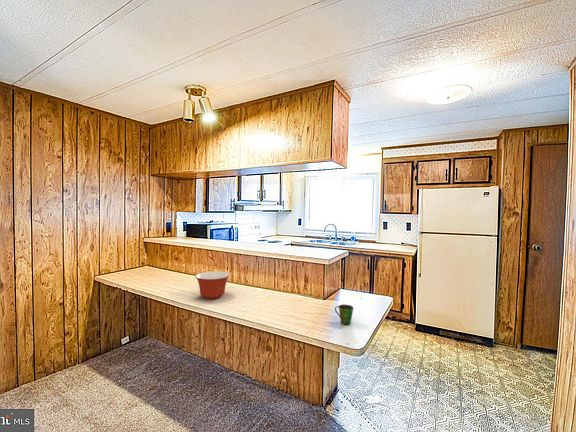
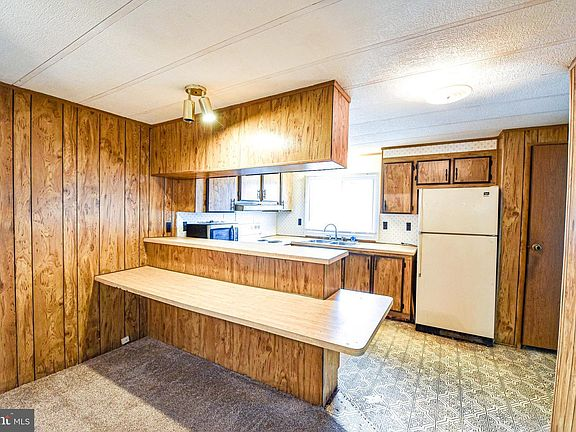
- cup [334,304,354,326]
- mixing bowl [194,270,231,300]
